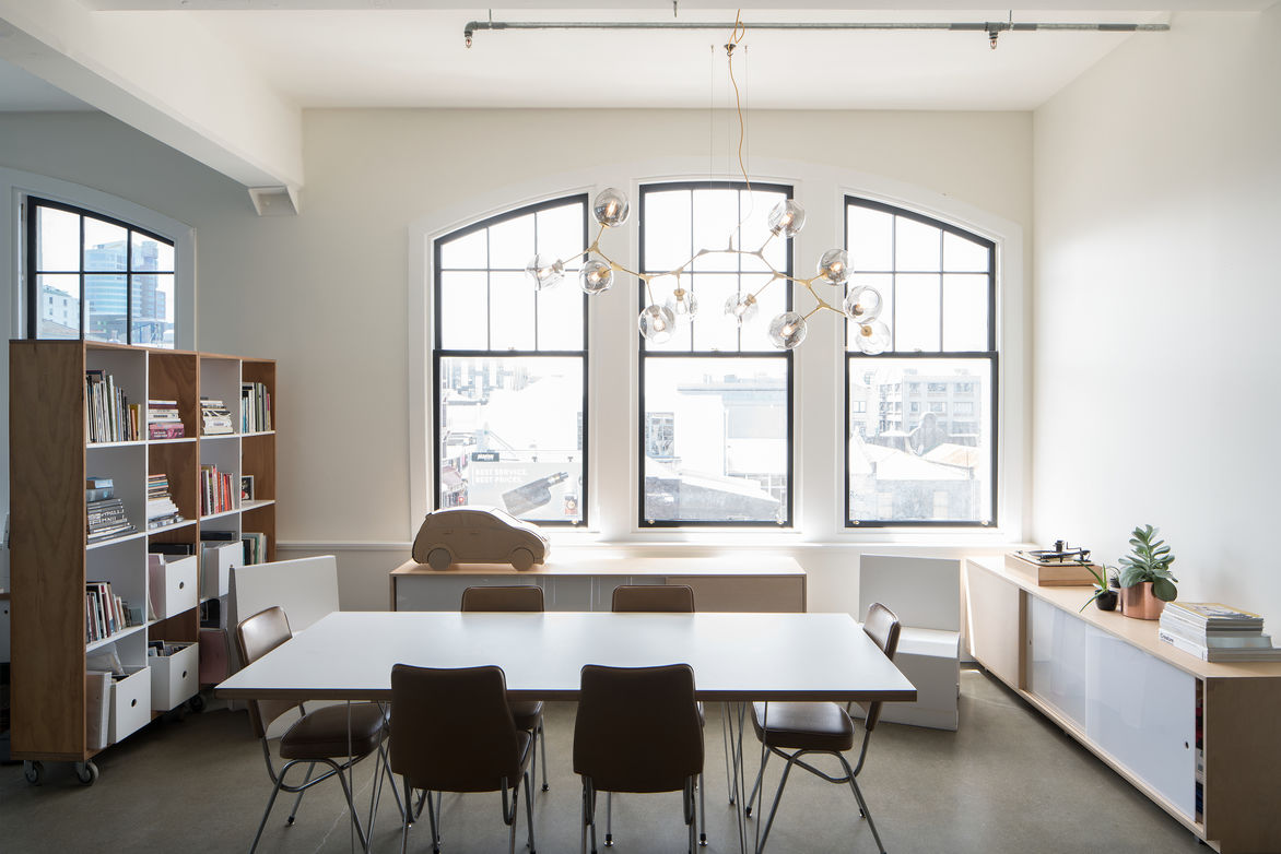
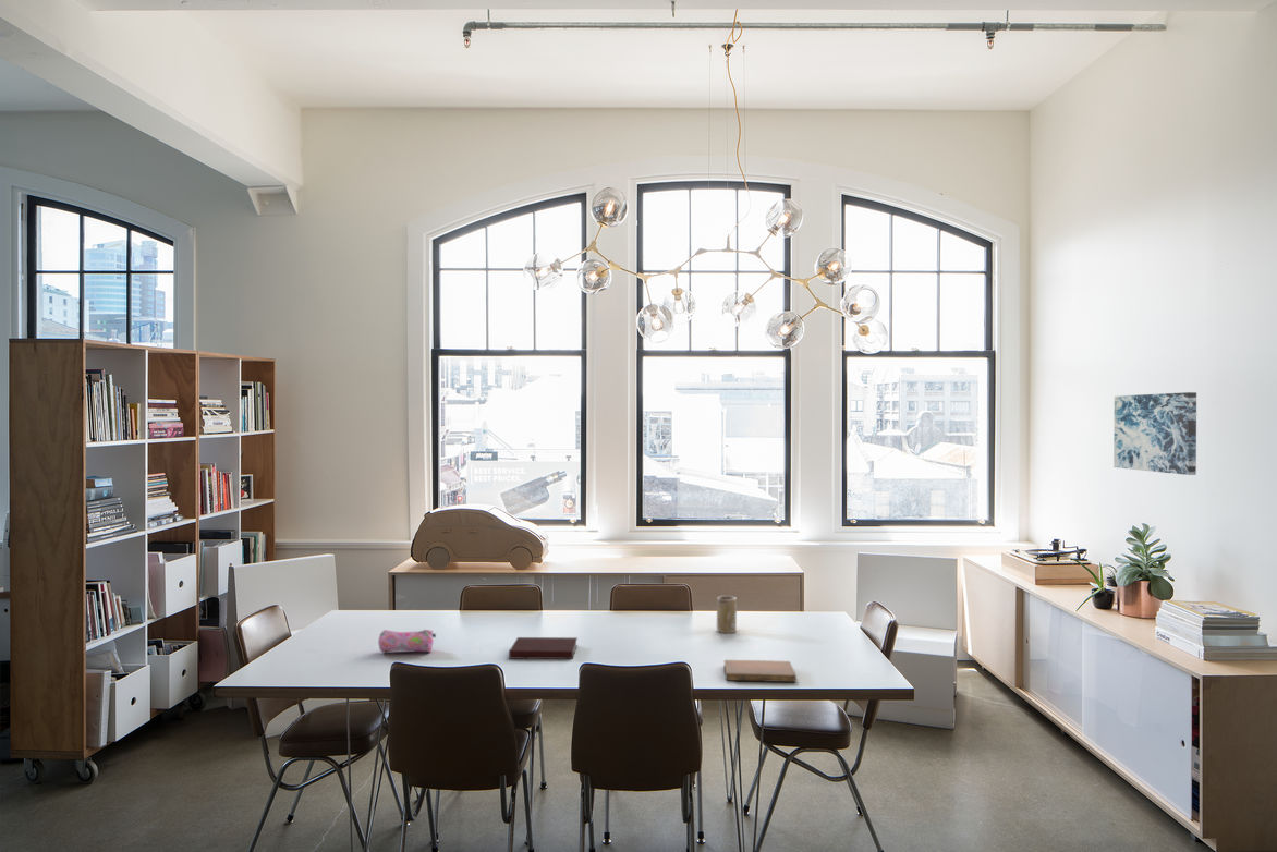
+ wall art [1112,391,1197,476]
+ notebook [722,659,798,683]
+ notebook [508,636,579,660]
+ mug [716,595,738,634]
+ pencil case [377,629,437,654]
